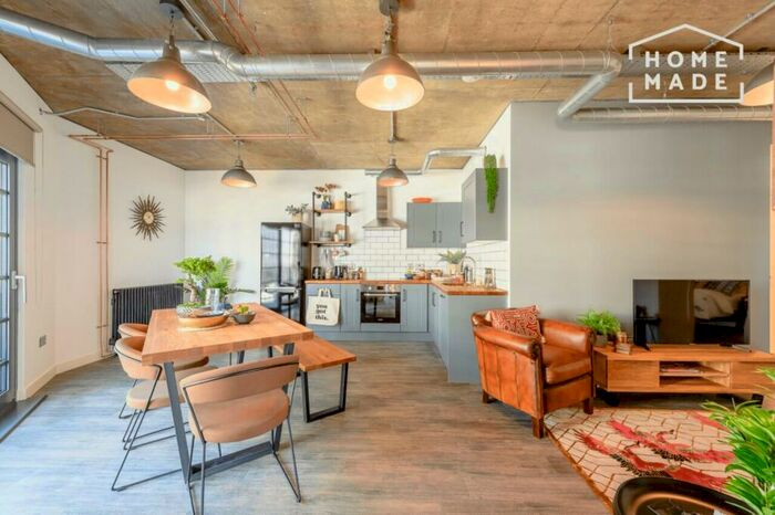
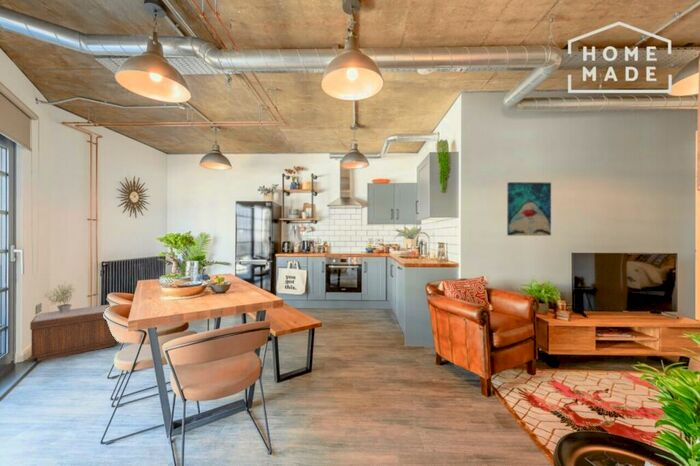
+ wall art [506,181,552,237]
+ bench [29,304,118,362]
+ potted plant [43,280,76,312]
